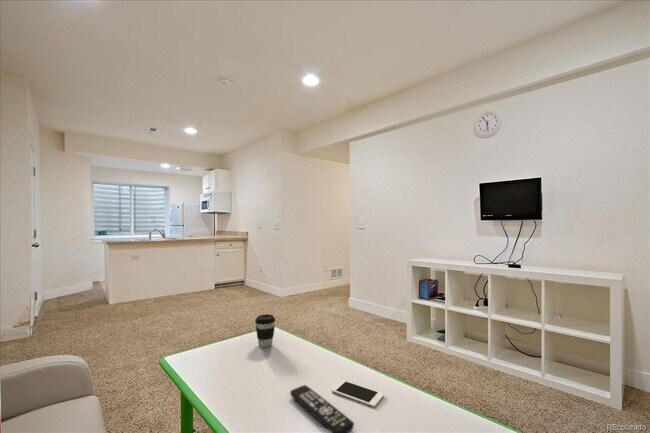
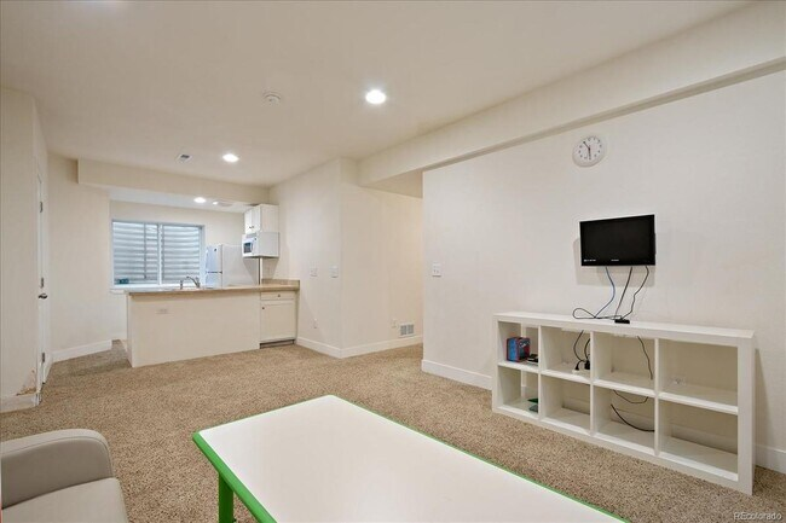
- remote control [289,384,355,433]
- coffee cup [254,313,276,348]
- cell phone [331,379,385,408]
